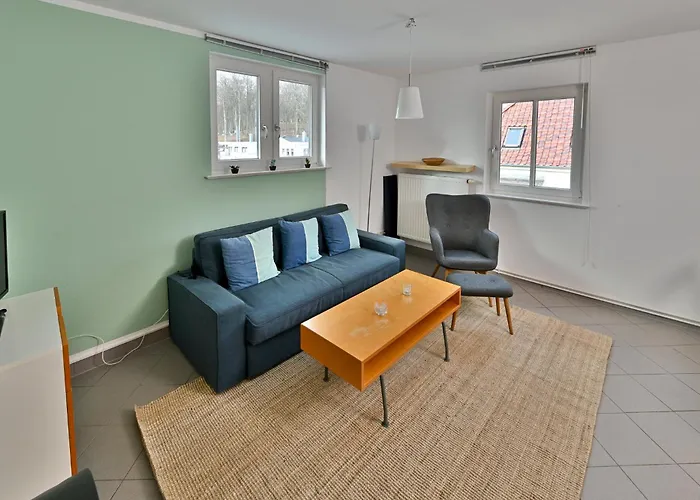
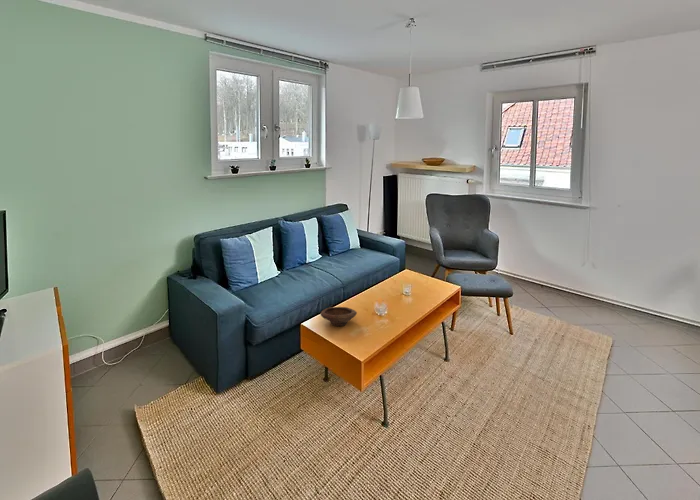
+ bowl [319,306,358,327]
